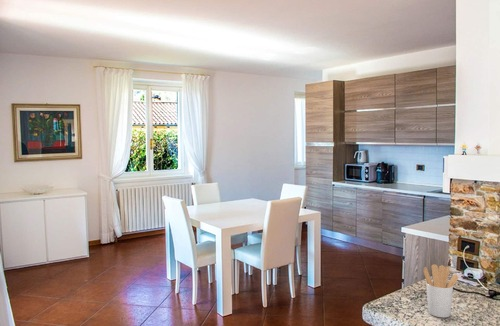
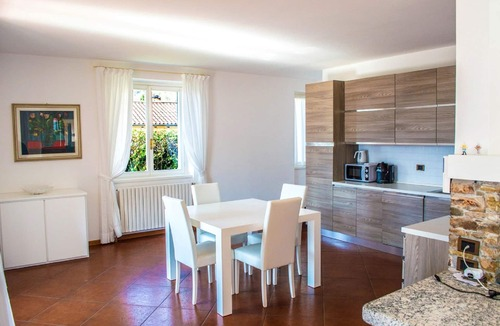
- utensil holder [422,263,460,319]
